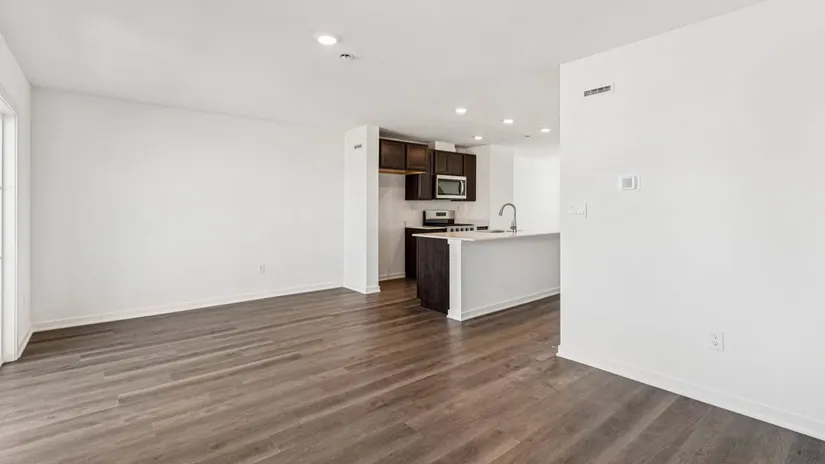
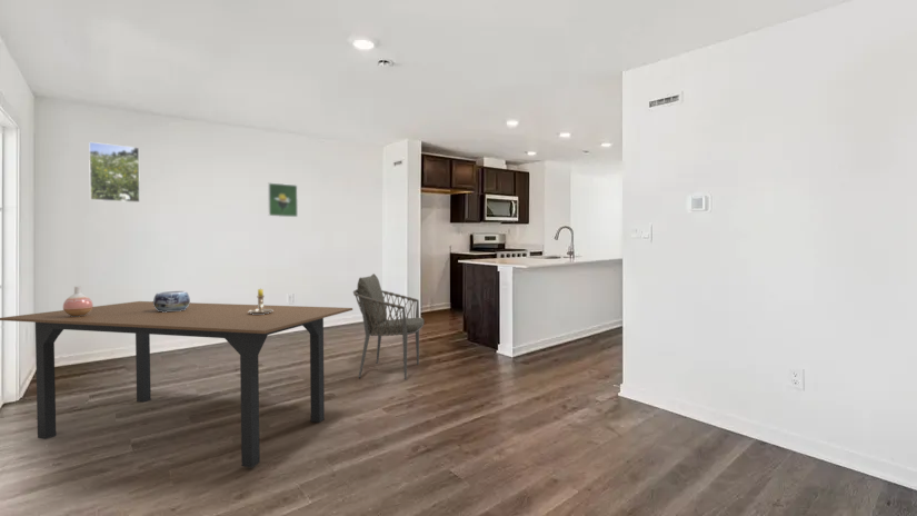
+ candlestick [248,288,273,315]
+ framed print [88,141,141,204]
+ dining table [0,300,353,468]
+ vase [62,285,94,317]
+ decorative bowl [152,290,191,312]
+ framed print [267,181,299,218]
+ armchair [352,272,426,380]
